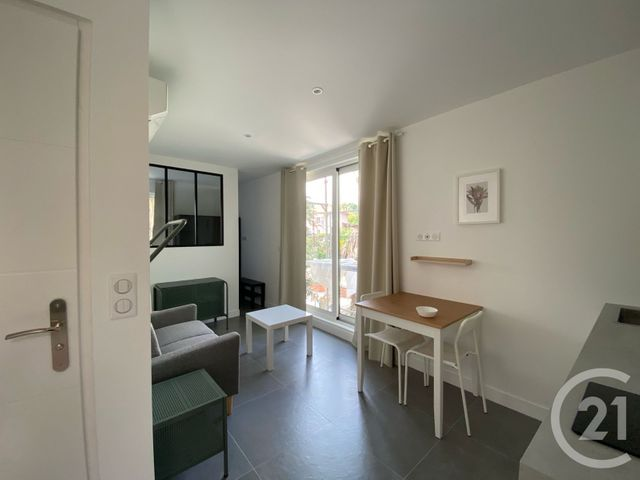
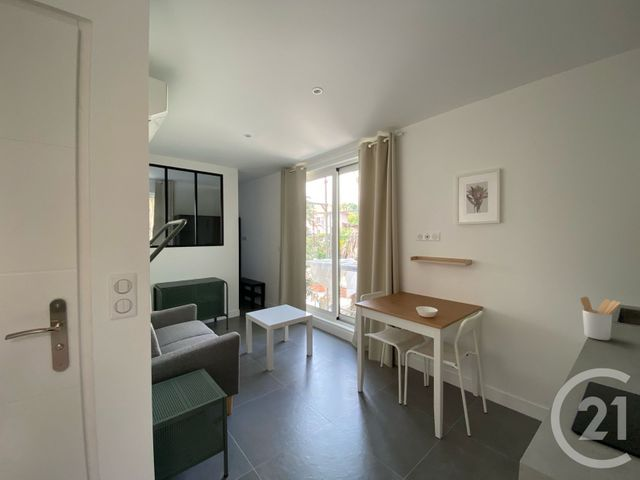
+ utensil holder [579,296,621,341]
